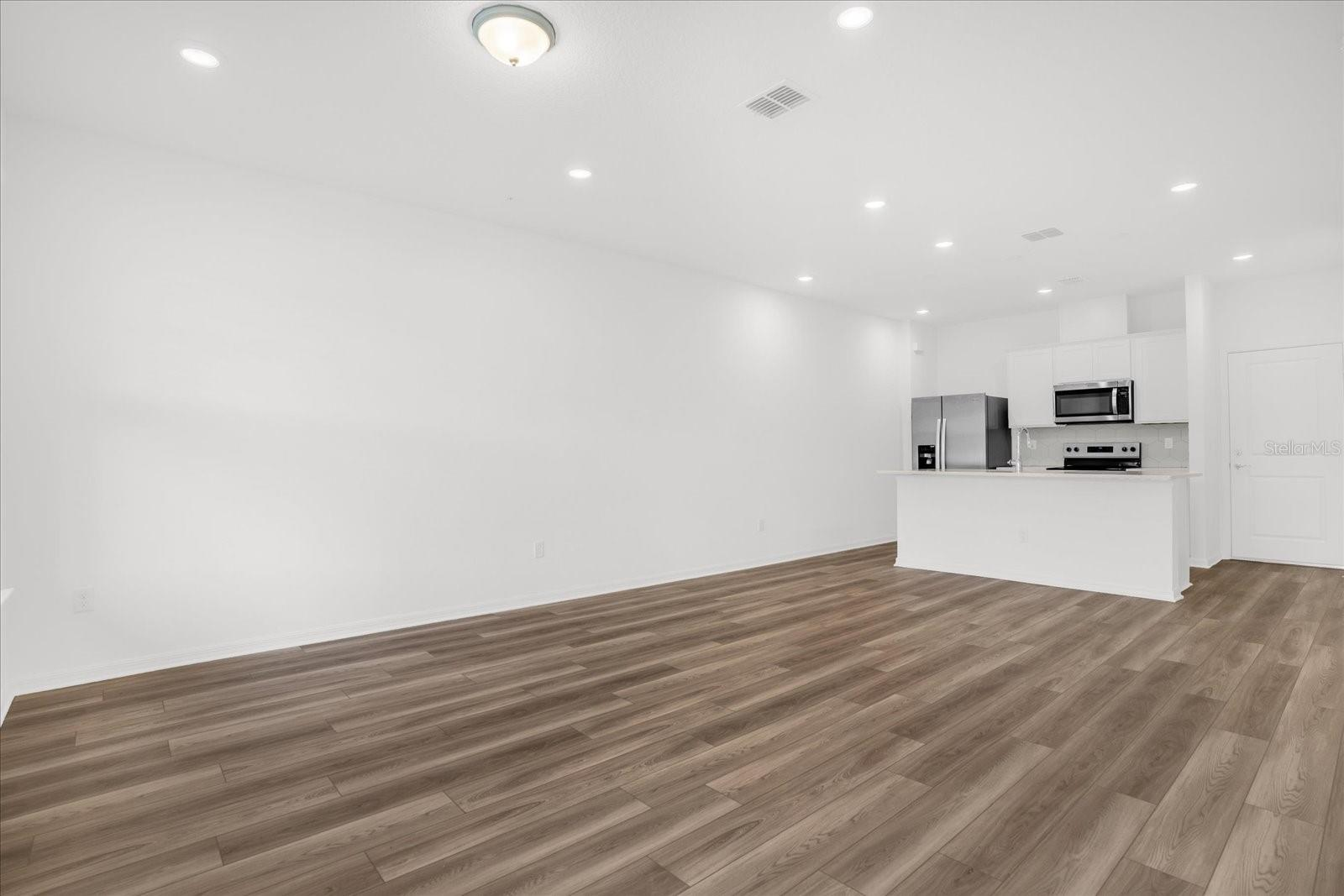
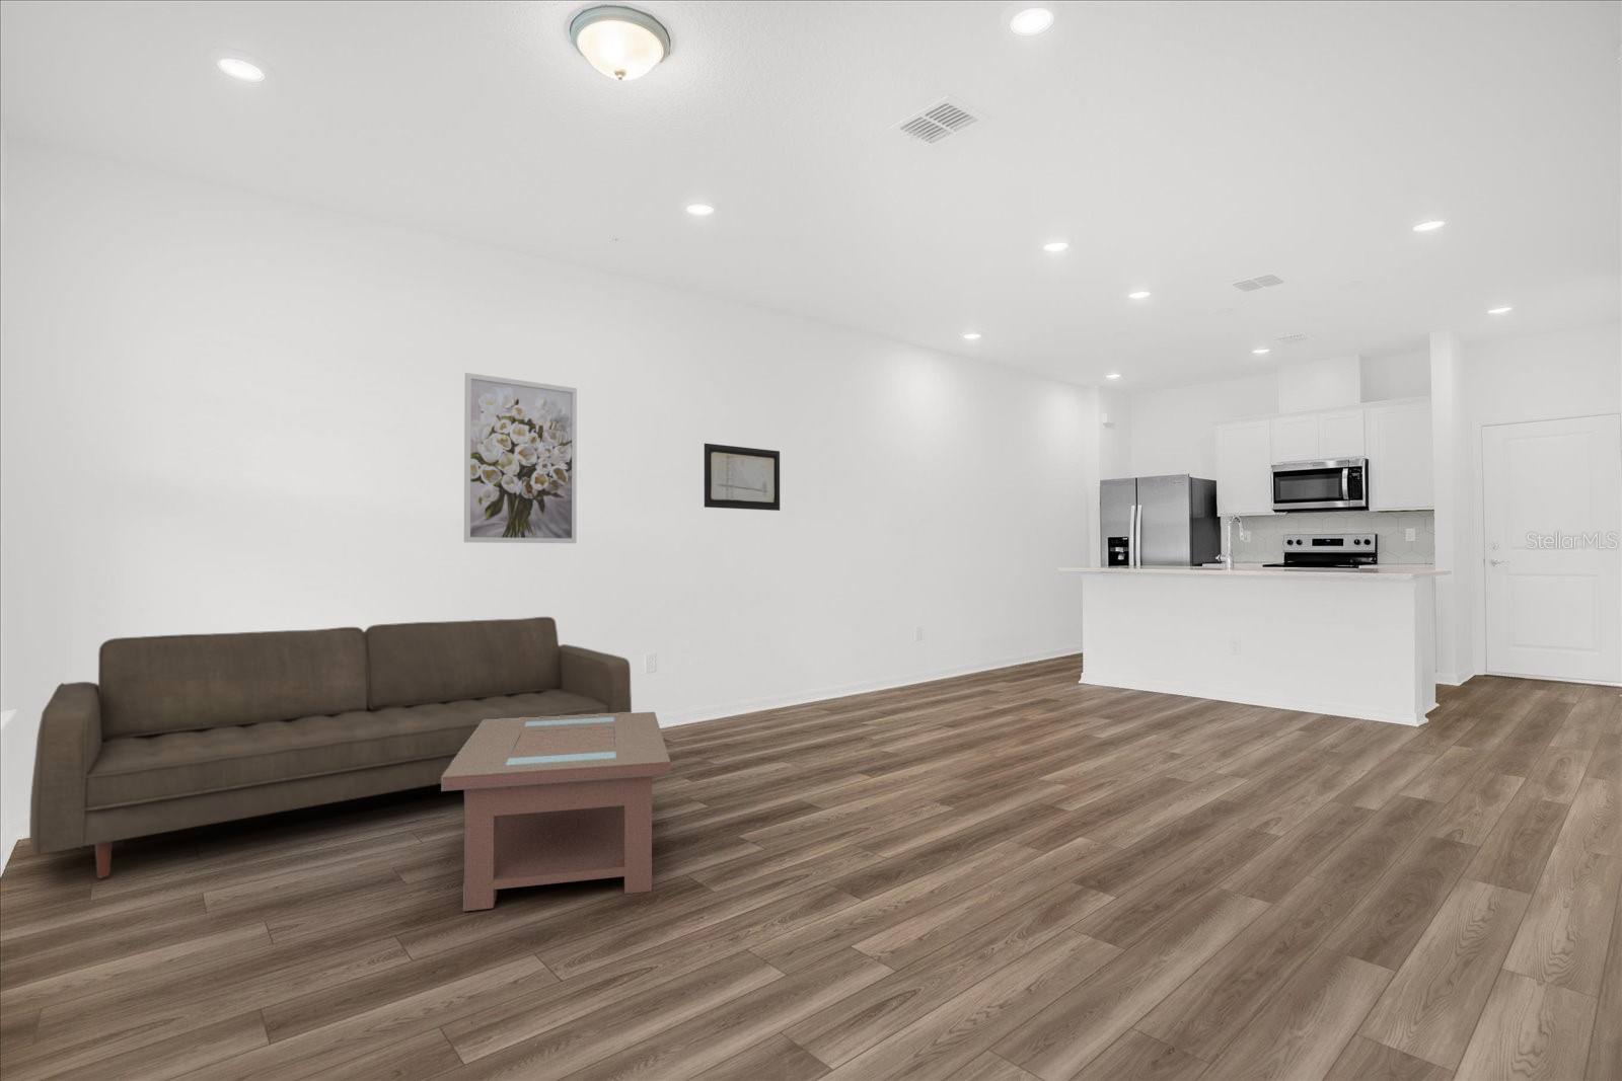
+ coffee table [440,711,671,912]
+ wall art [704,443,781,512]
+ sofa [29,617,632,880]
+ wall art [463,372,578,544]
